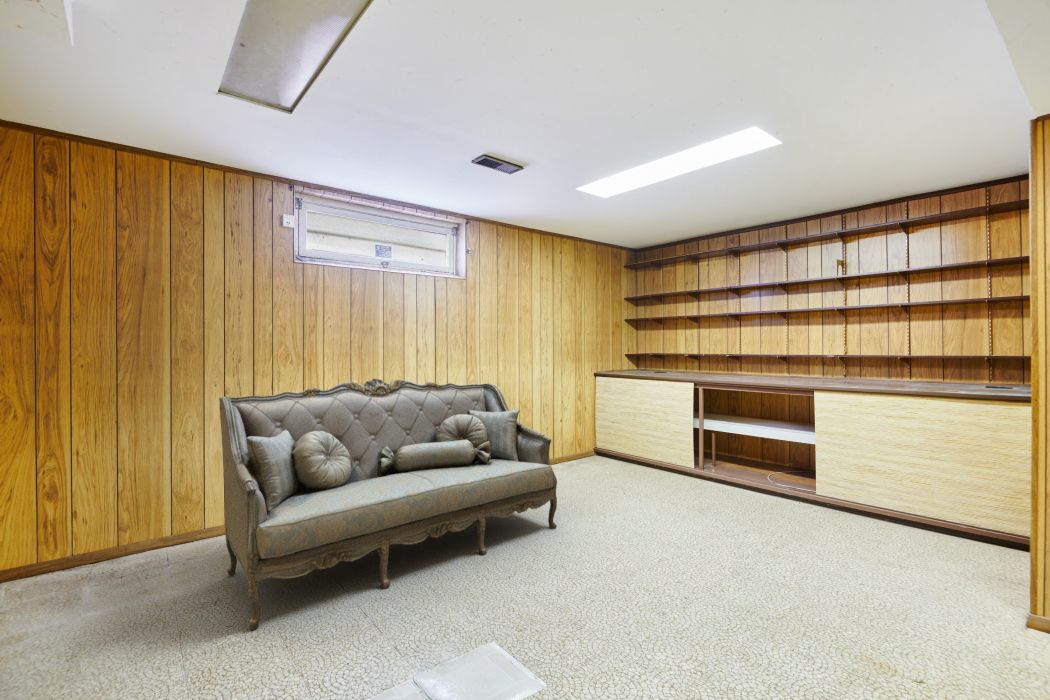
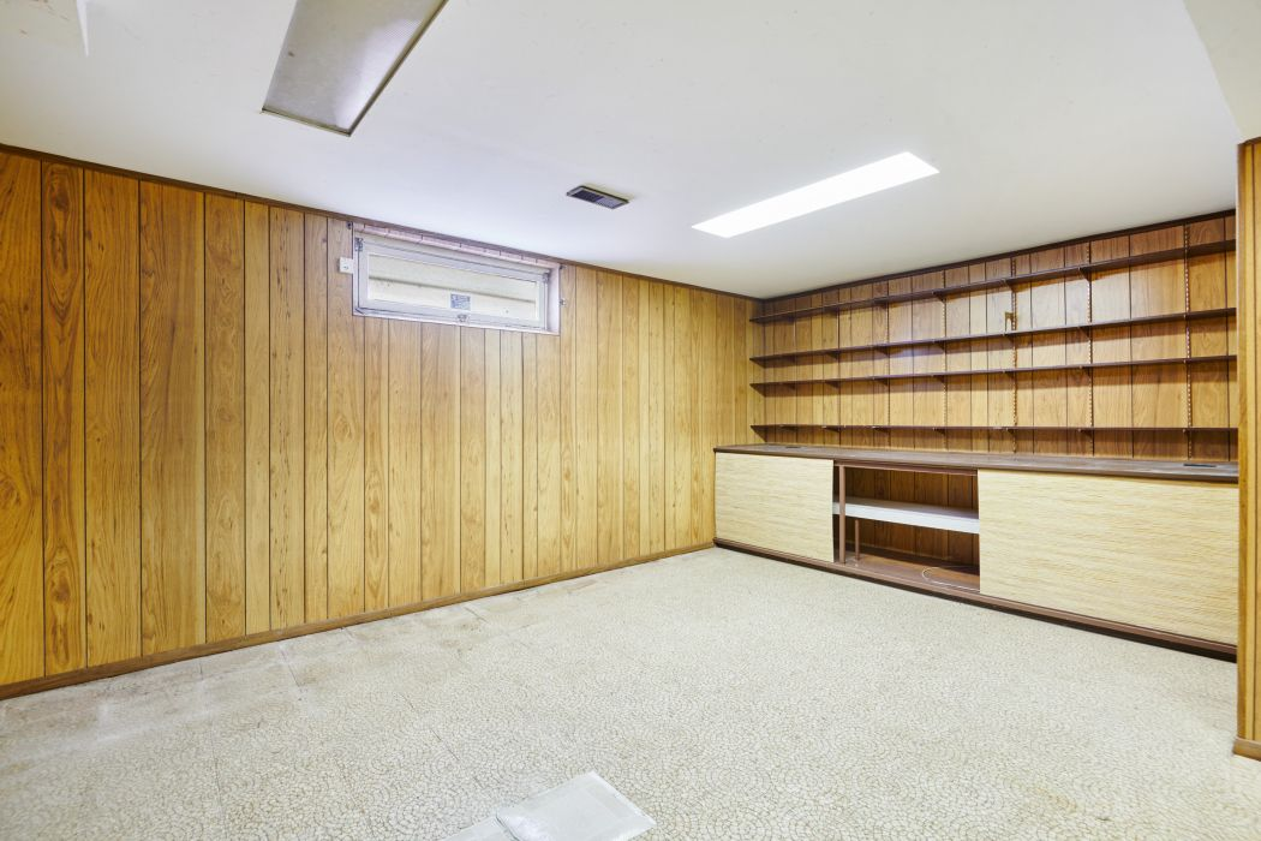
- sofa [218,378,558,631]
